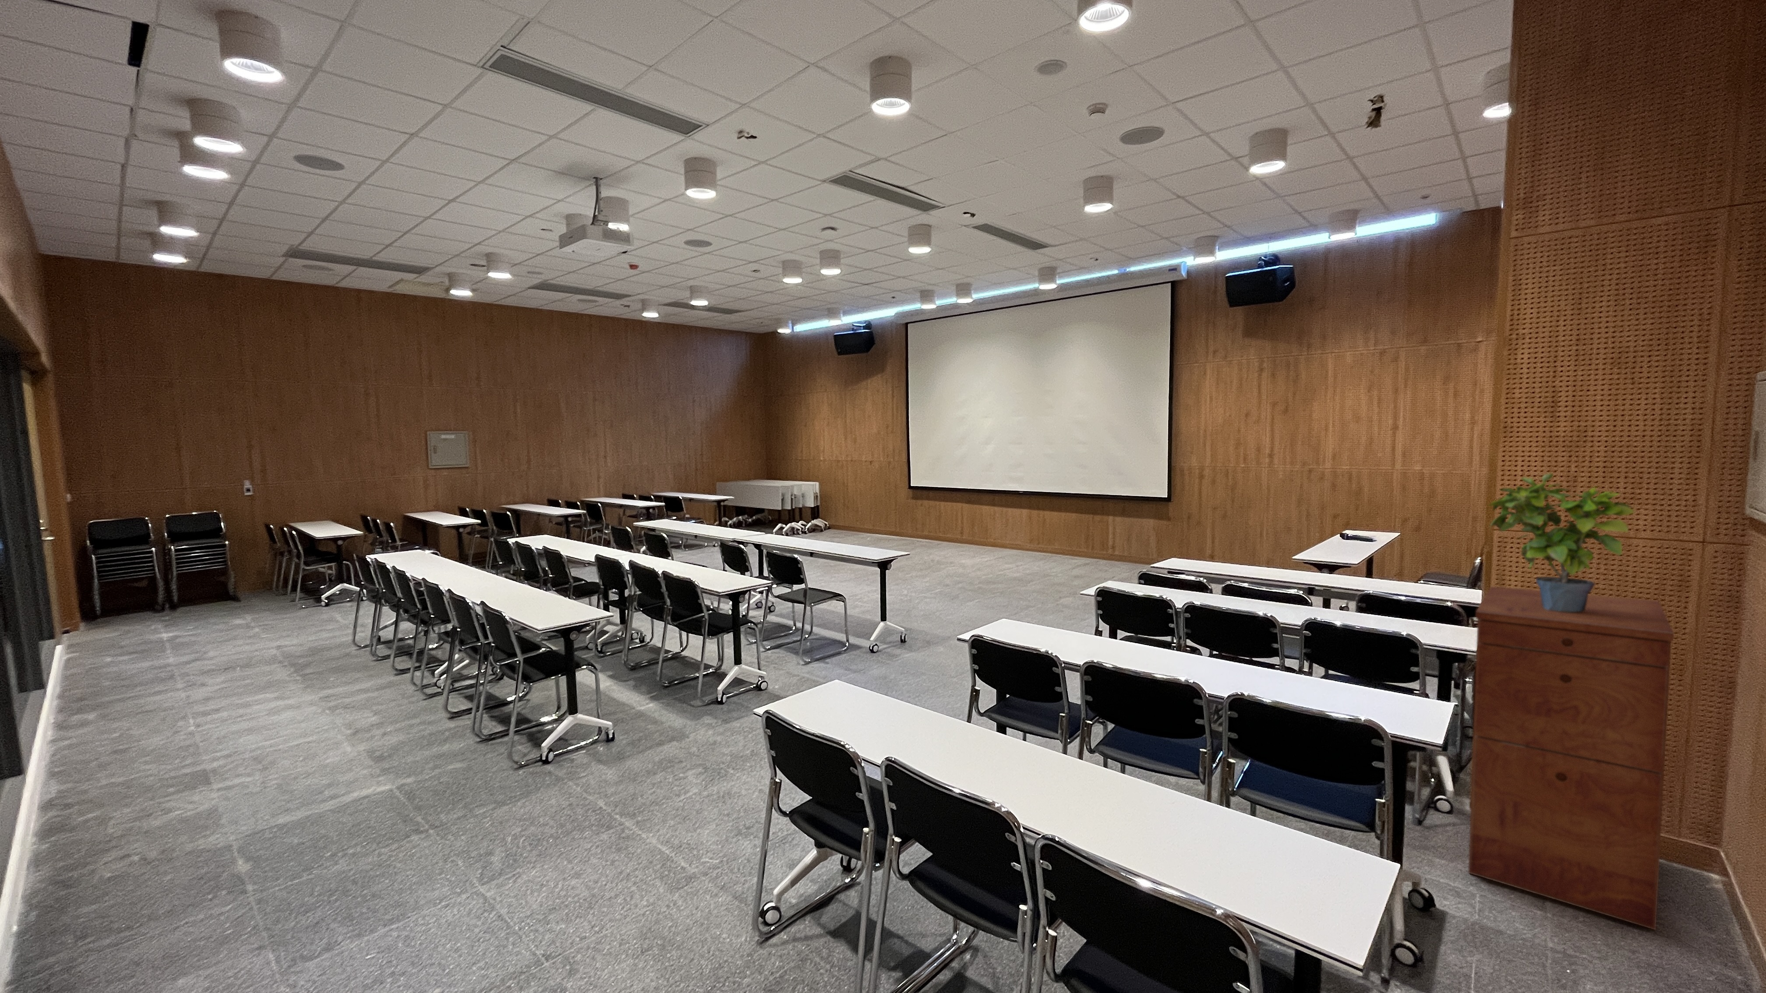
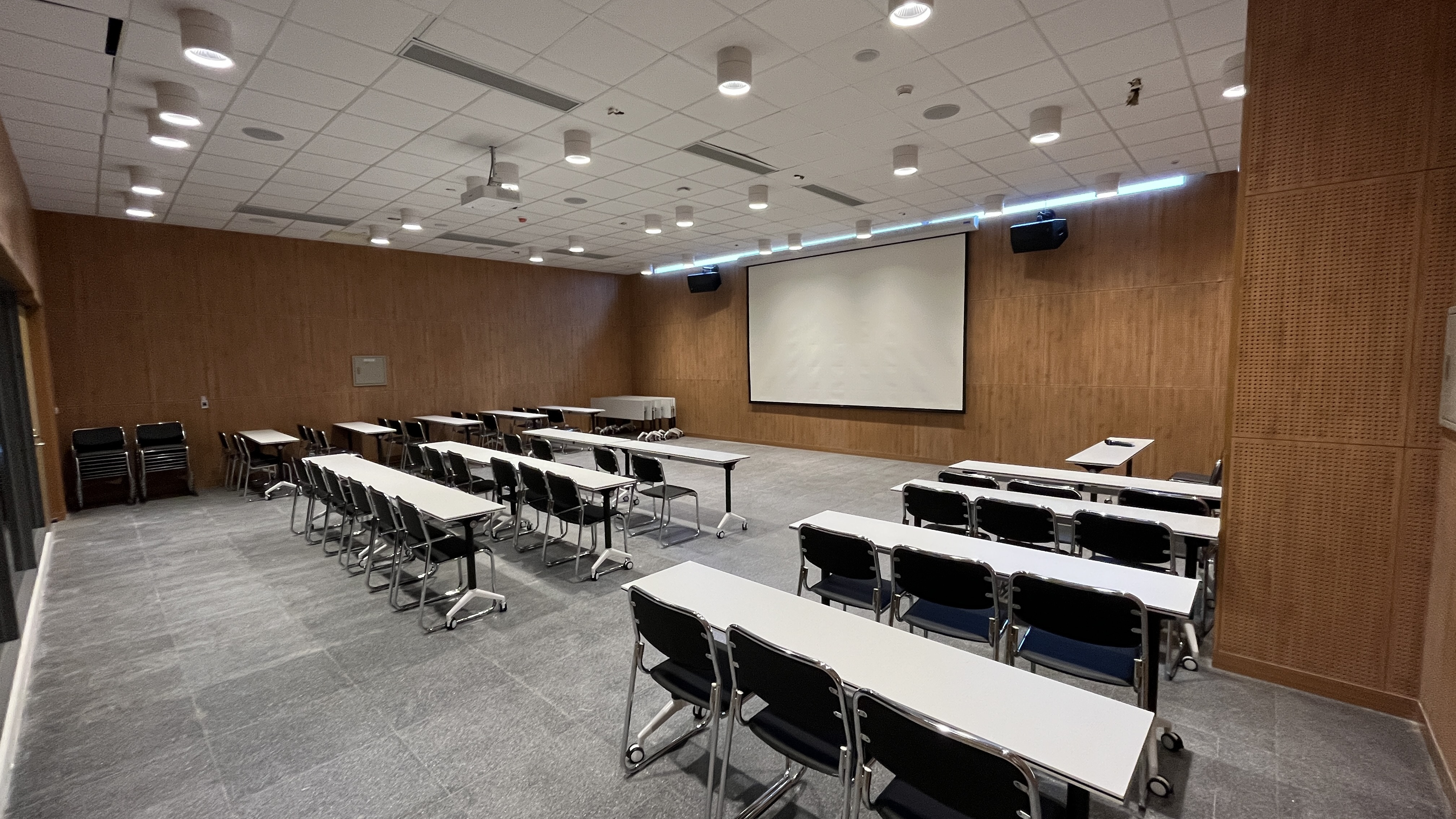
- potted plant [1488,473,1635,612]
- filing cabinet [1468,587,1675,930]
